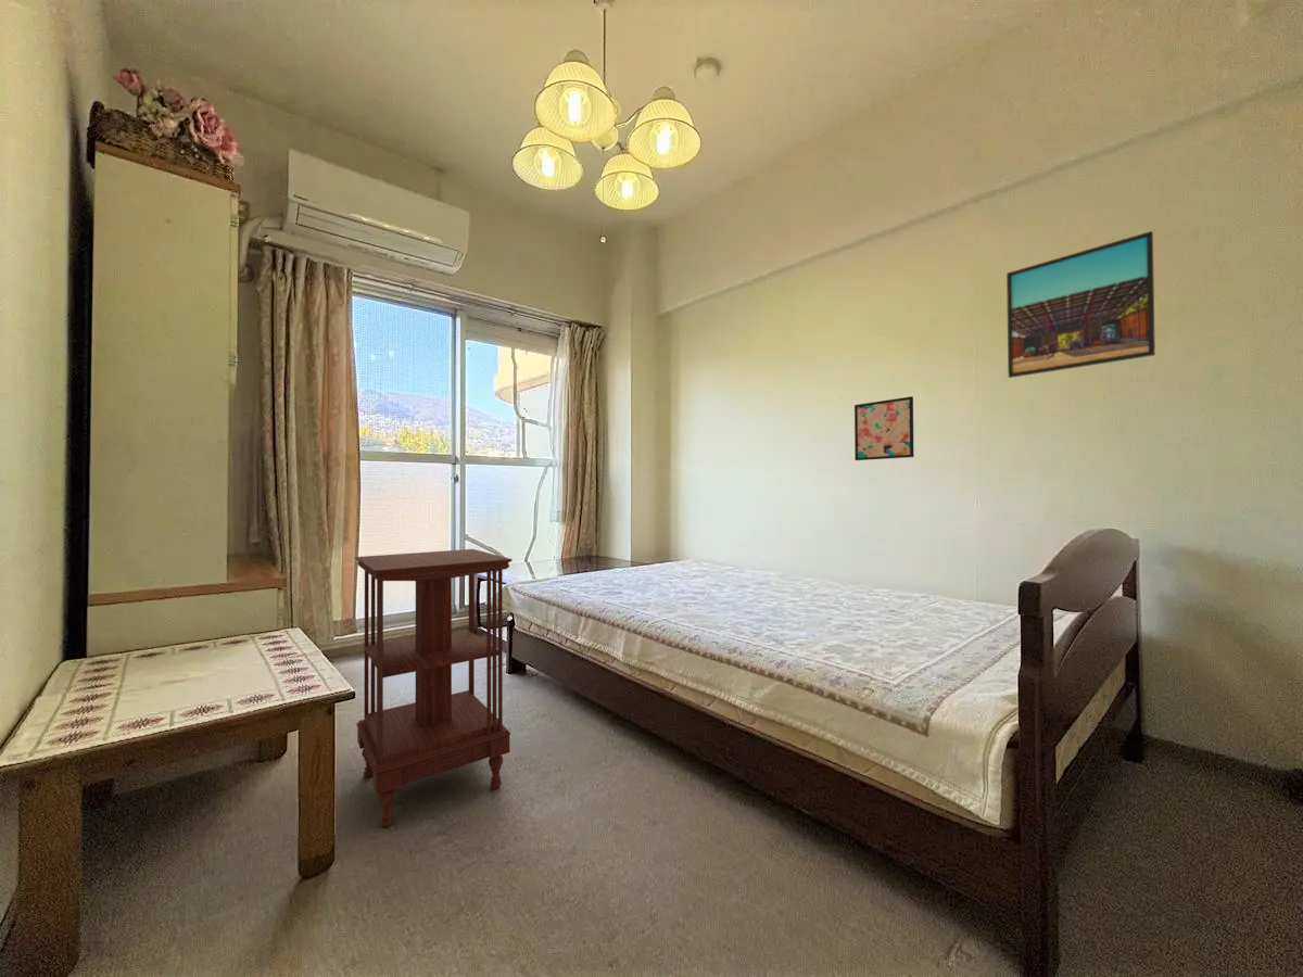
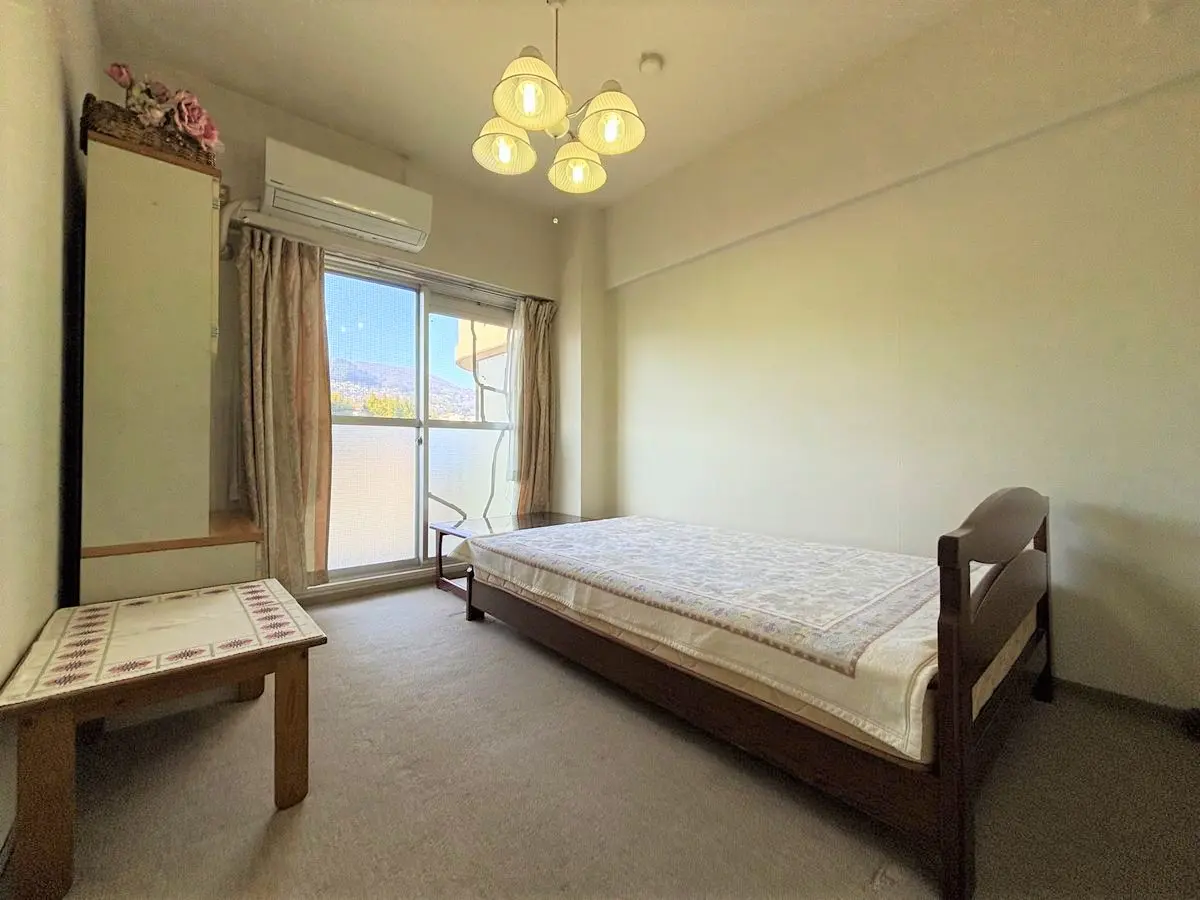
- side table [354,548,514,828]
- wall art [853,395,915,461]
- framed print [1005,230,1156,379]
